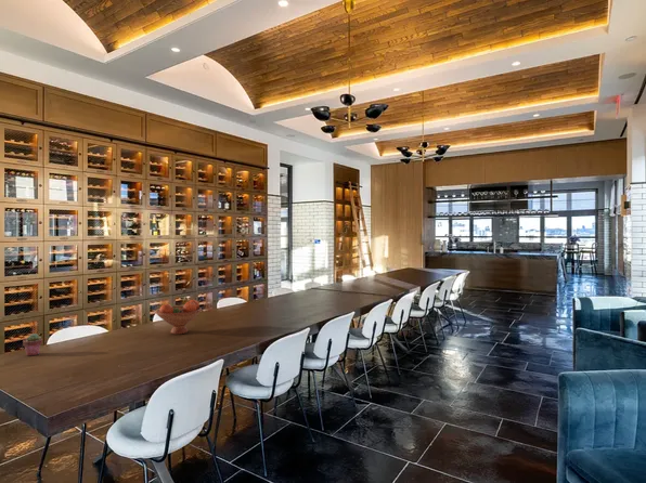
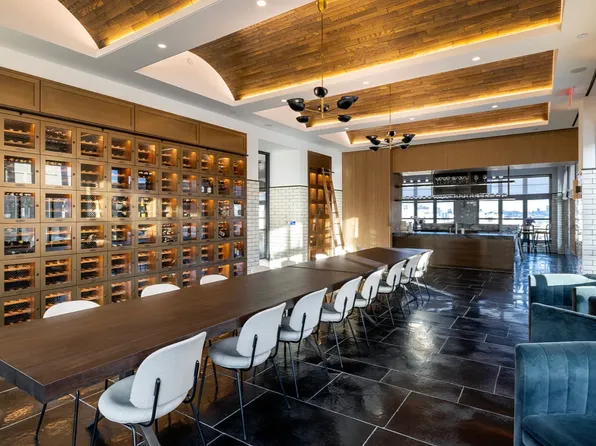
- potted succulent [22,332,43,357]
- fruit bowl [155,299,203,336]
